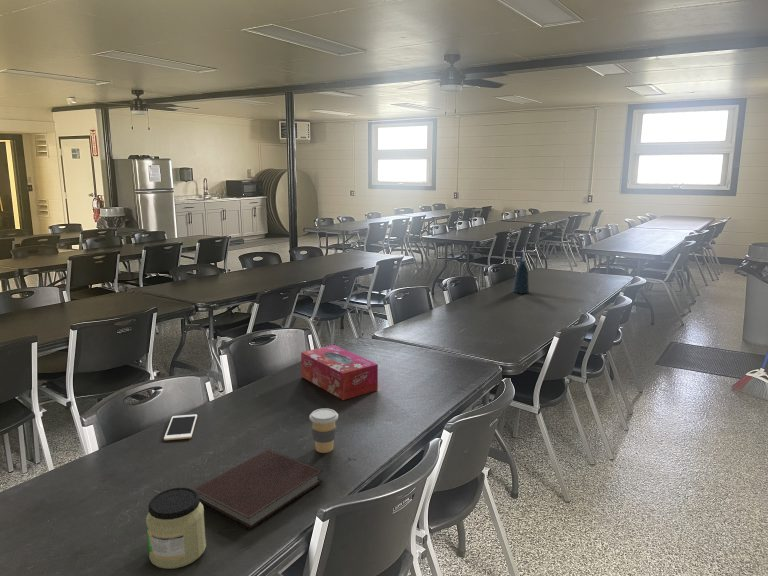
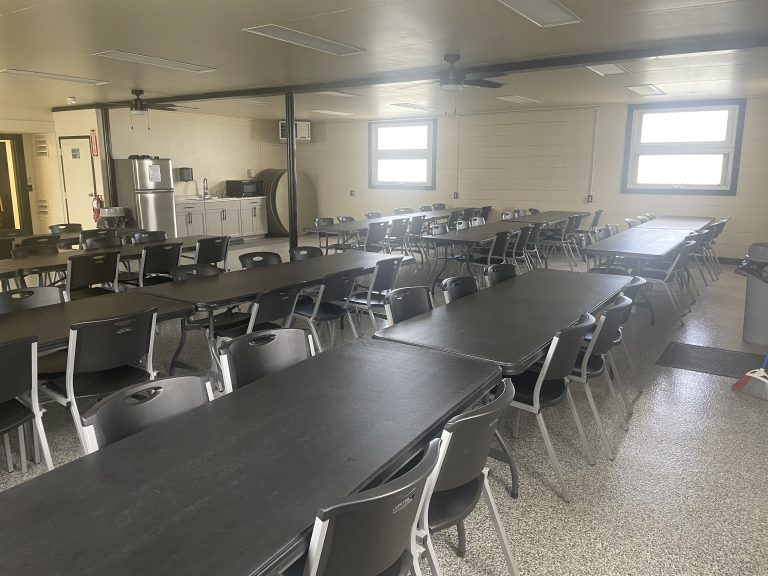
- cell phone [163,413,198,441]
- spray bottle [512,250,530,295]
- jar [145,486,207,570]
- coffee cup [309,408,339,454]
- tissue box [300,344,379,401]
- notebook [192,448,324,531]
